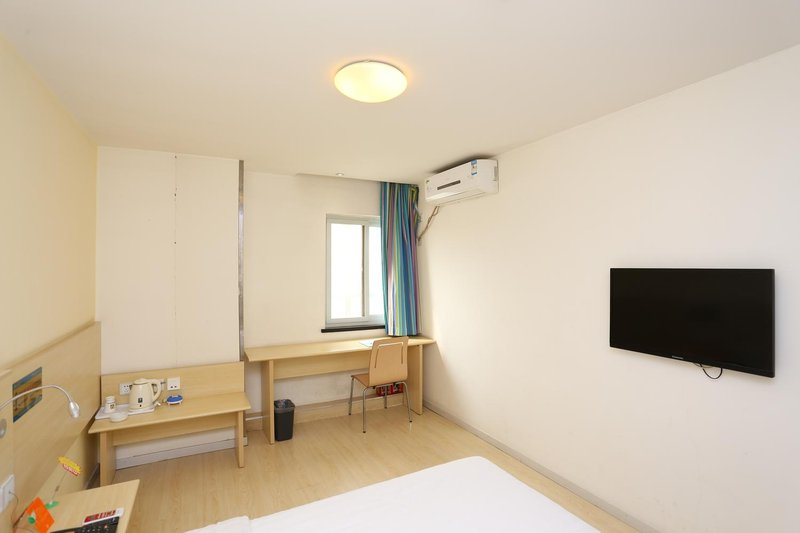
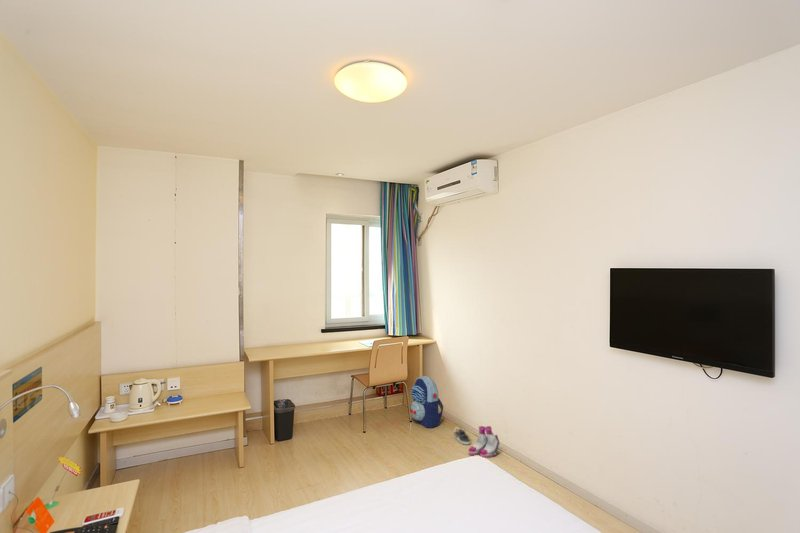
+ sneaker [453,426,472,445]
+ boots [467,425,501,458]
+ backpack [409,375,444,429]
